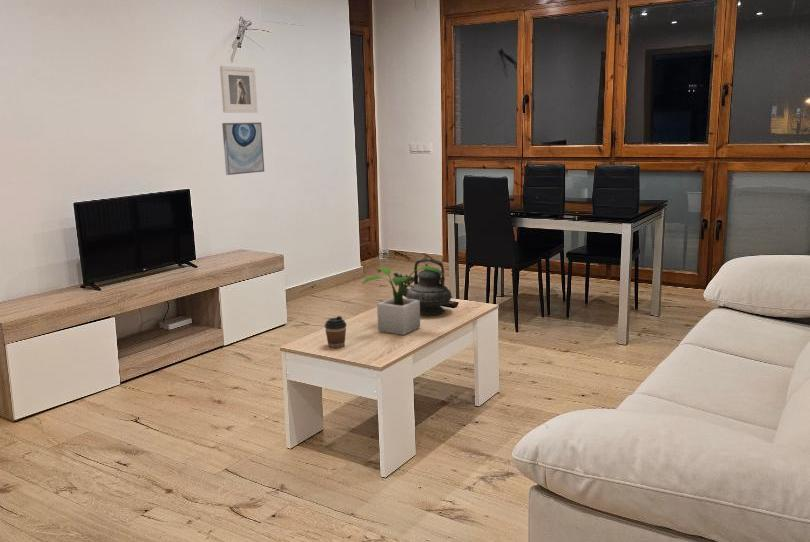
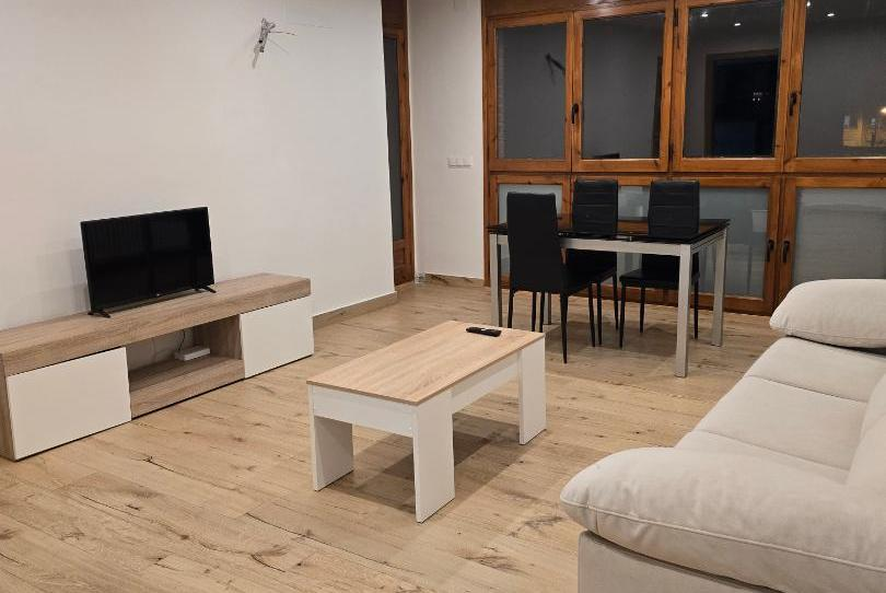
- wall art [221,121,265,176]
- coffee cup [324,315,347,349]
- teapot [393,257,453,316]
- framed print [219,65,259,114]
- potted plant [361,265,445,336]
